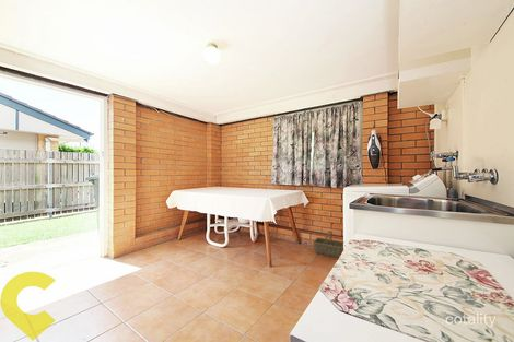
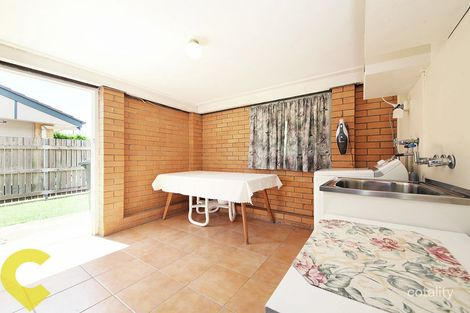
- basket [312,229,344,259]
